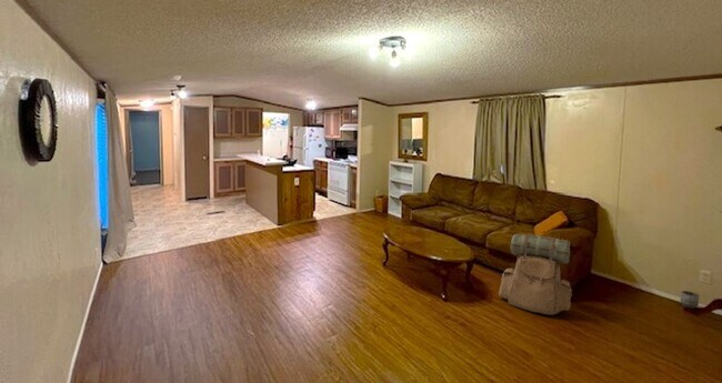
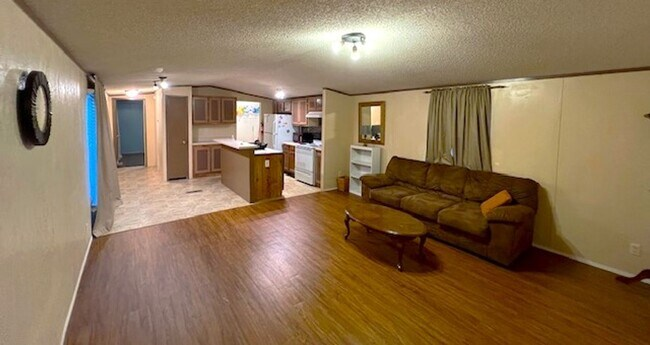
- backpack [498,233,573,315]
- planter [680,290,700,310]
